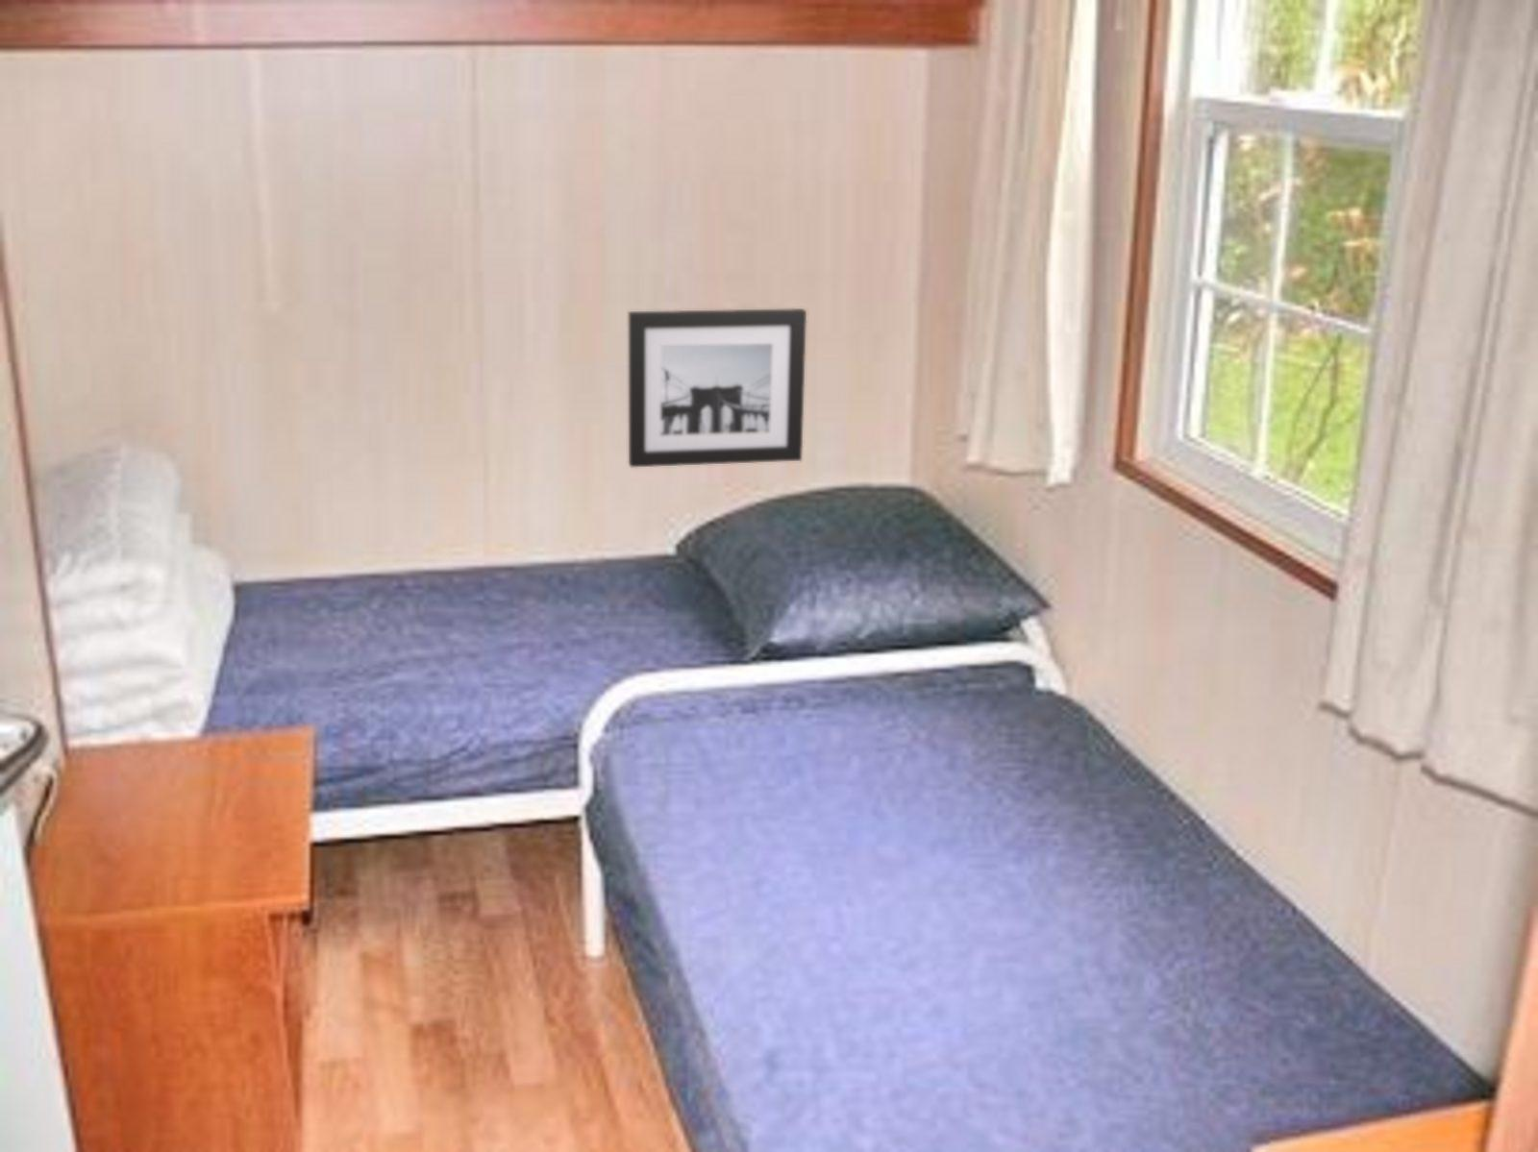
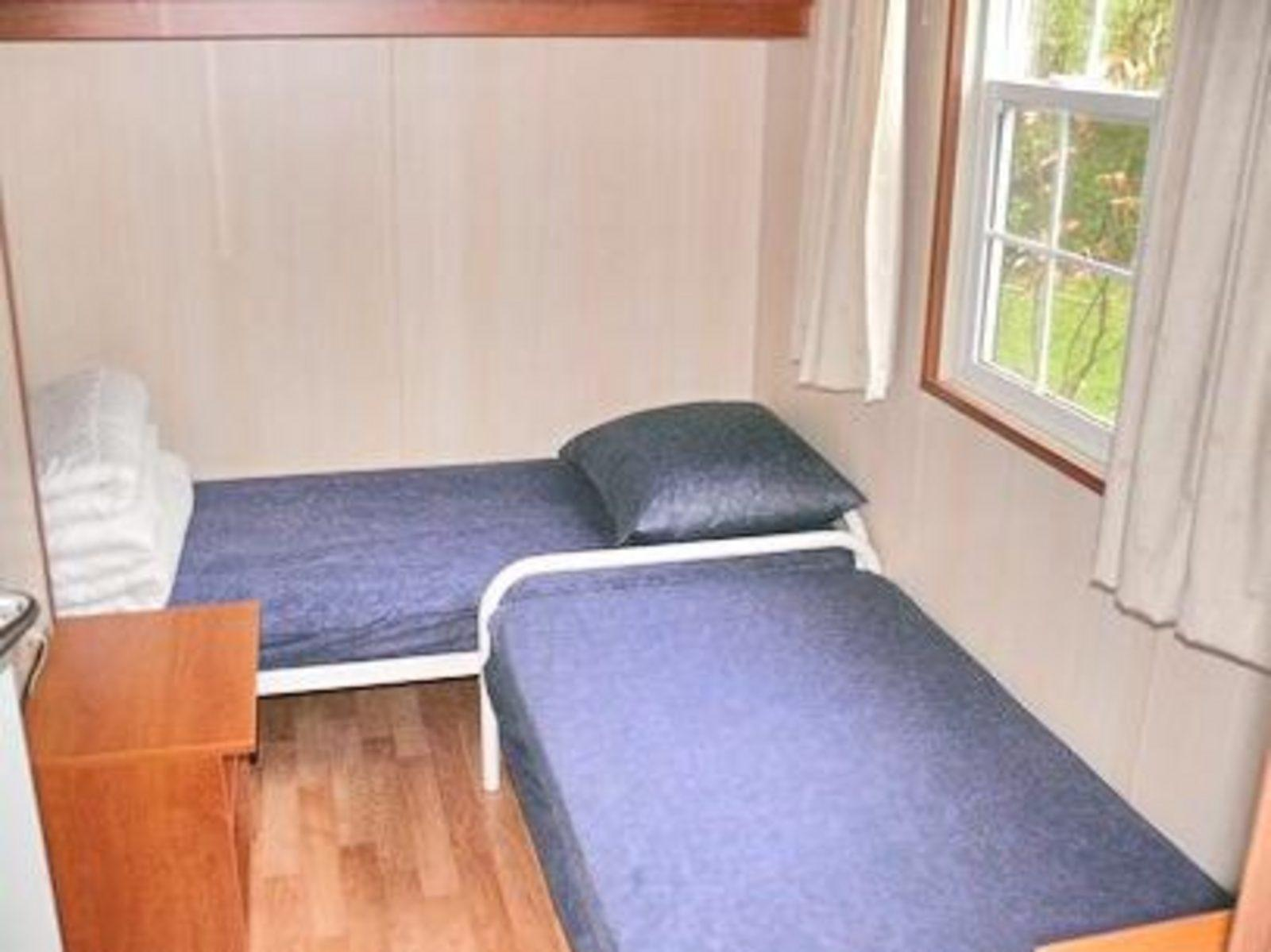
- wall art [628,307,807,468]
